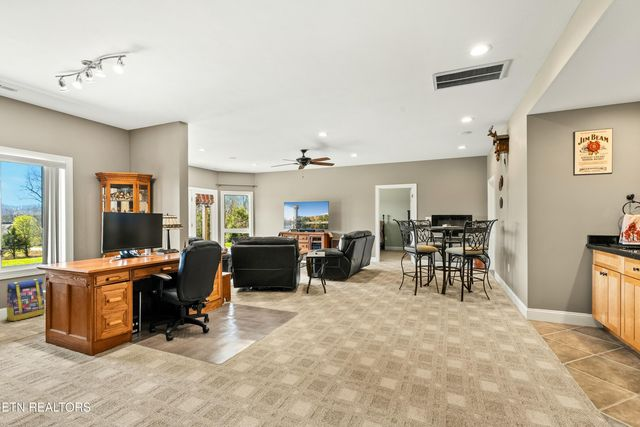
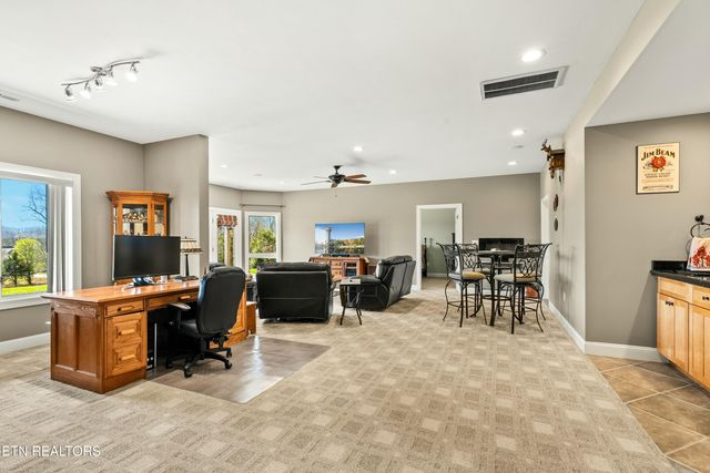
- backpack [5,278,46,322]
